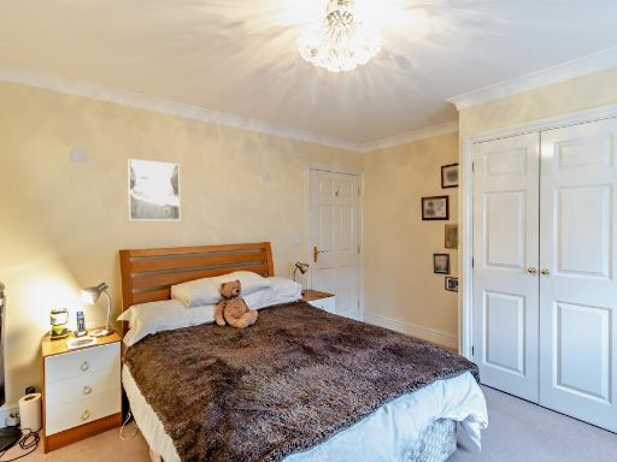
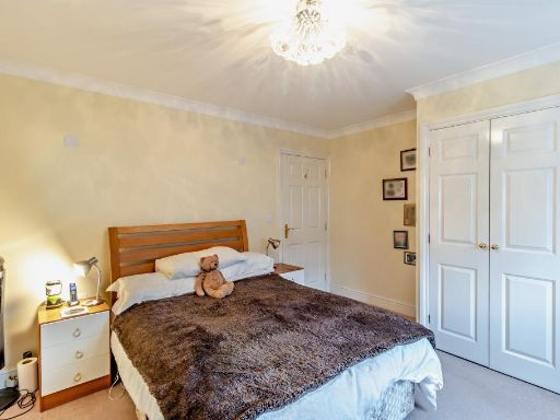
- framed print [127,158,181,221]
